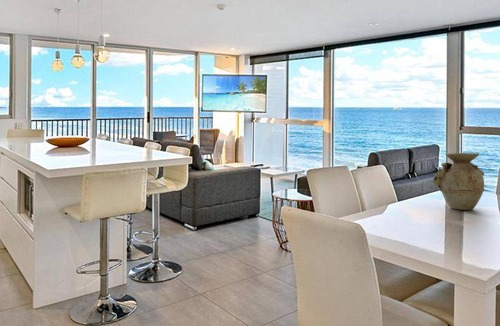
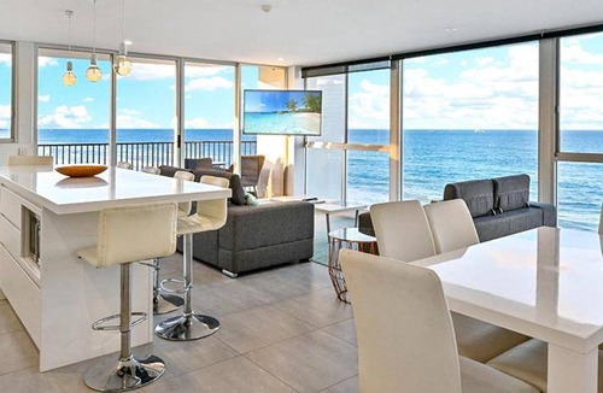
- vase [432,152,486,211]
